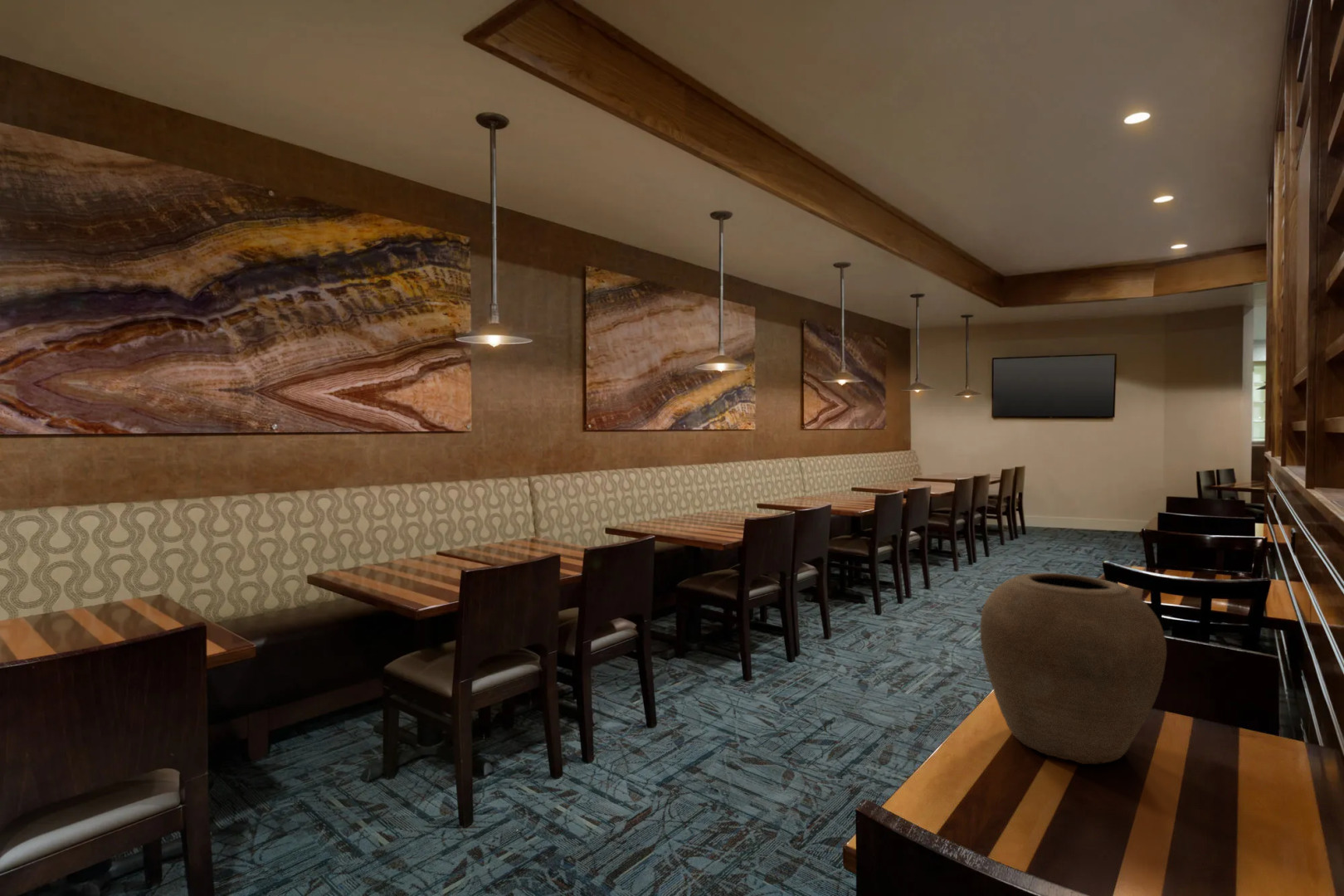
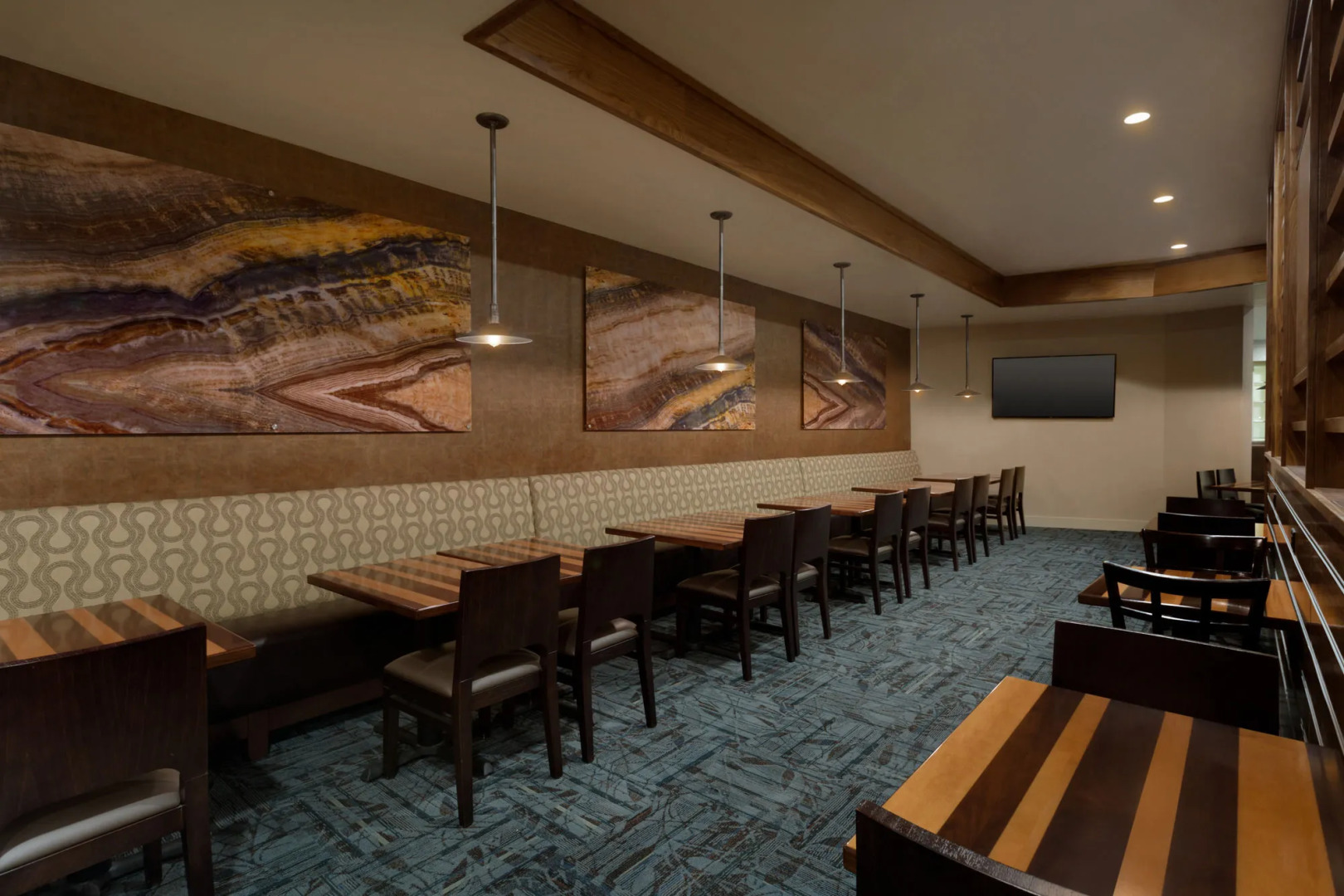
- vase [979,572,1167,765]
